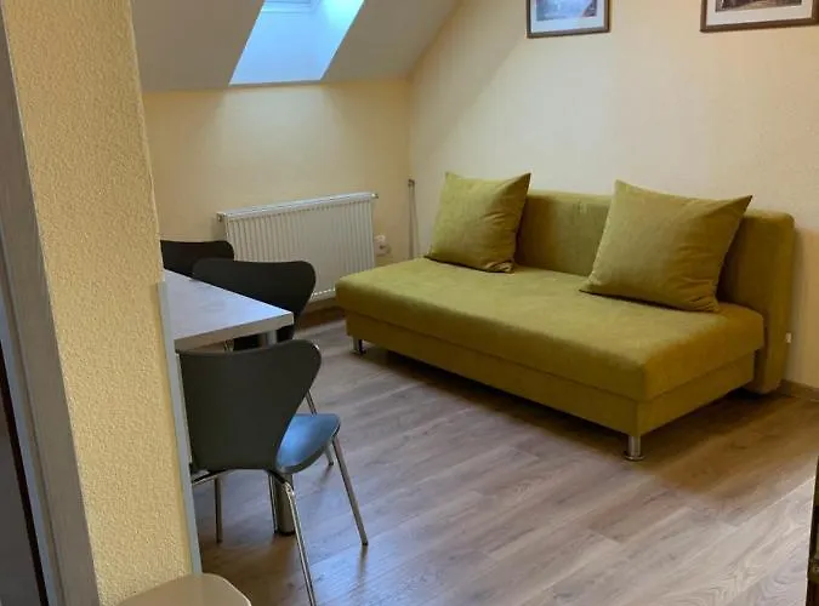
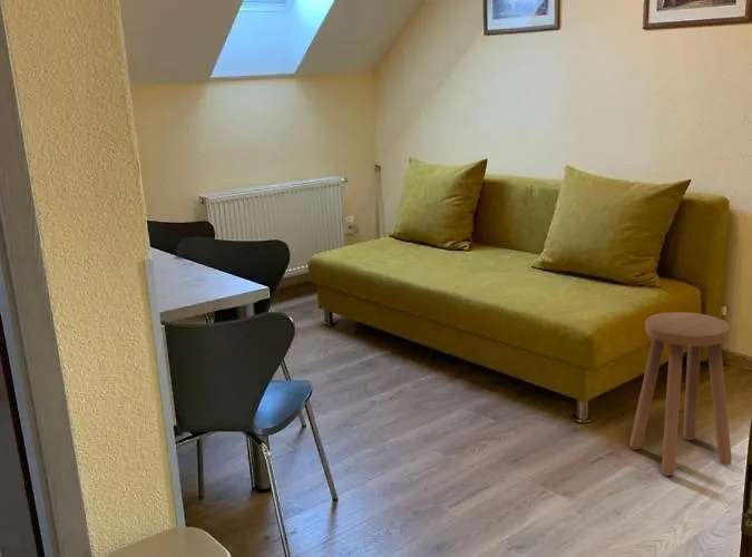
+ stool [628,311,733,477]
